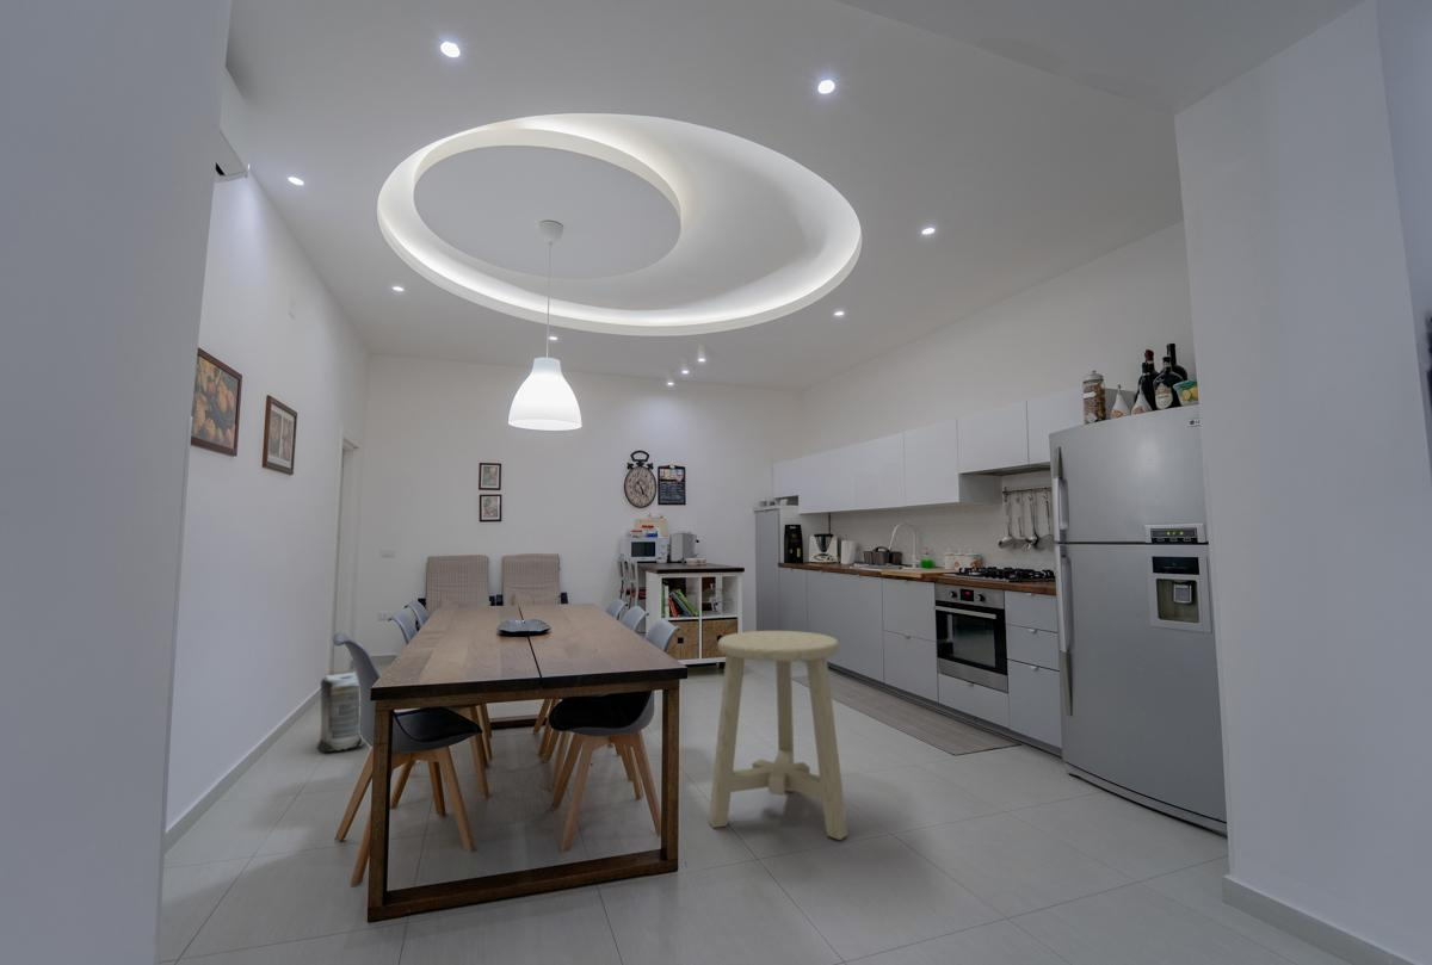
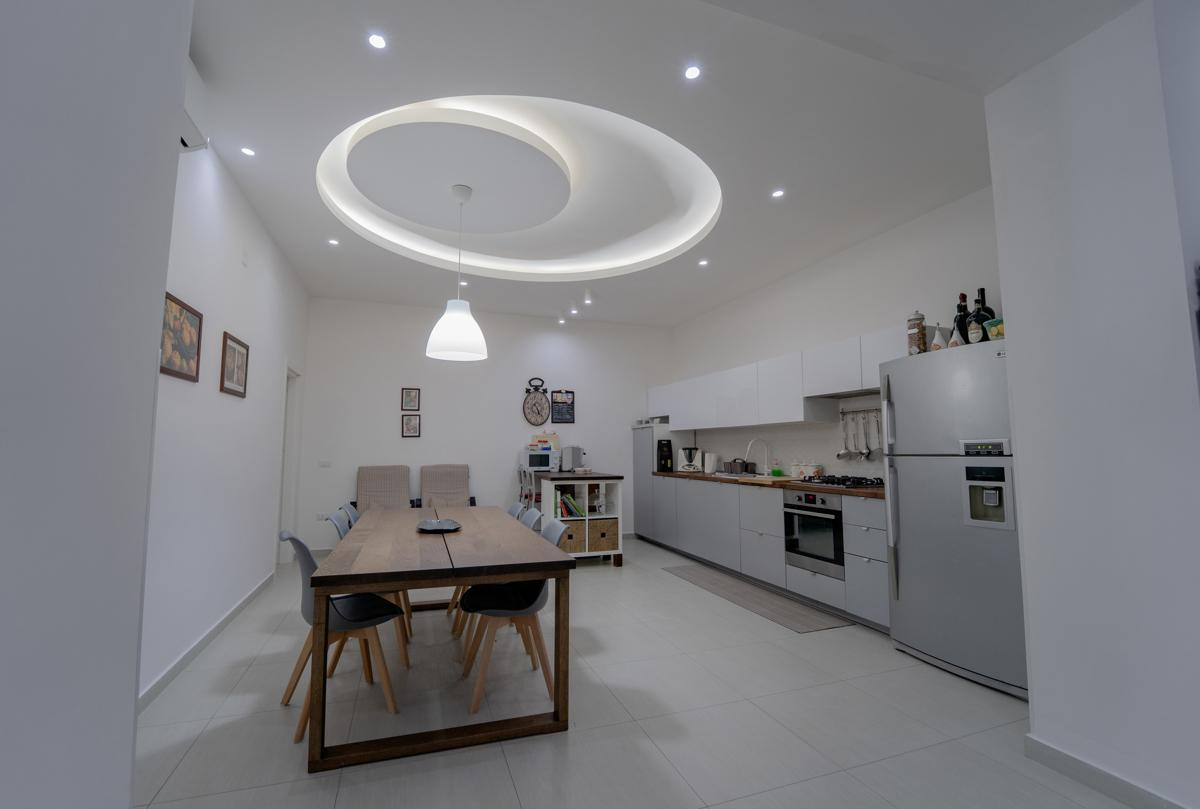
- stool [708,630,848,841]
- air purifier [316,670,365,753]
